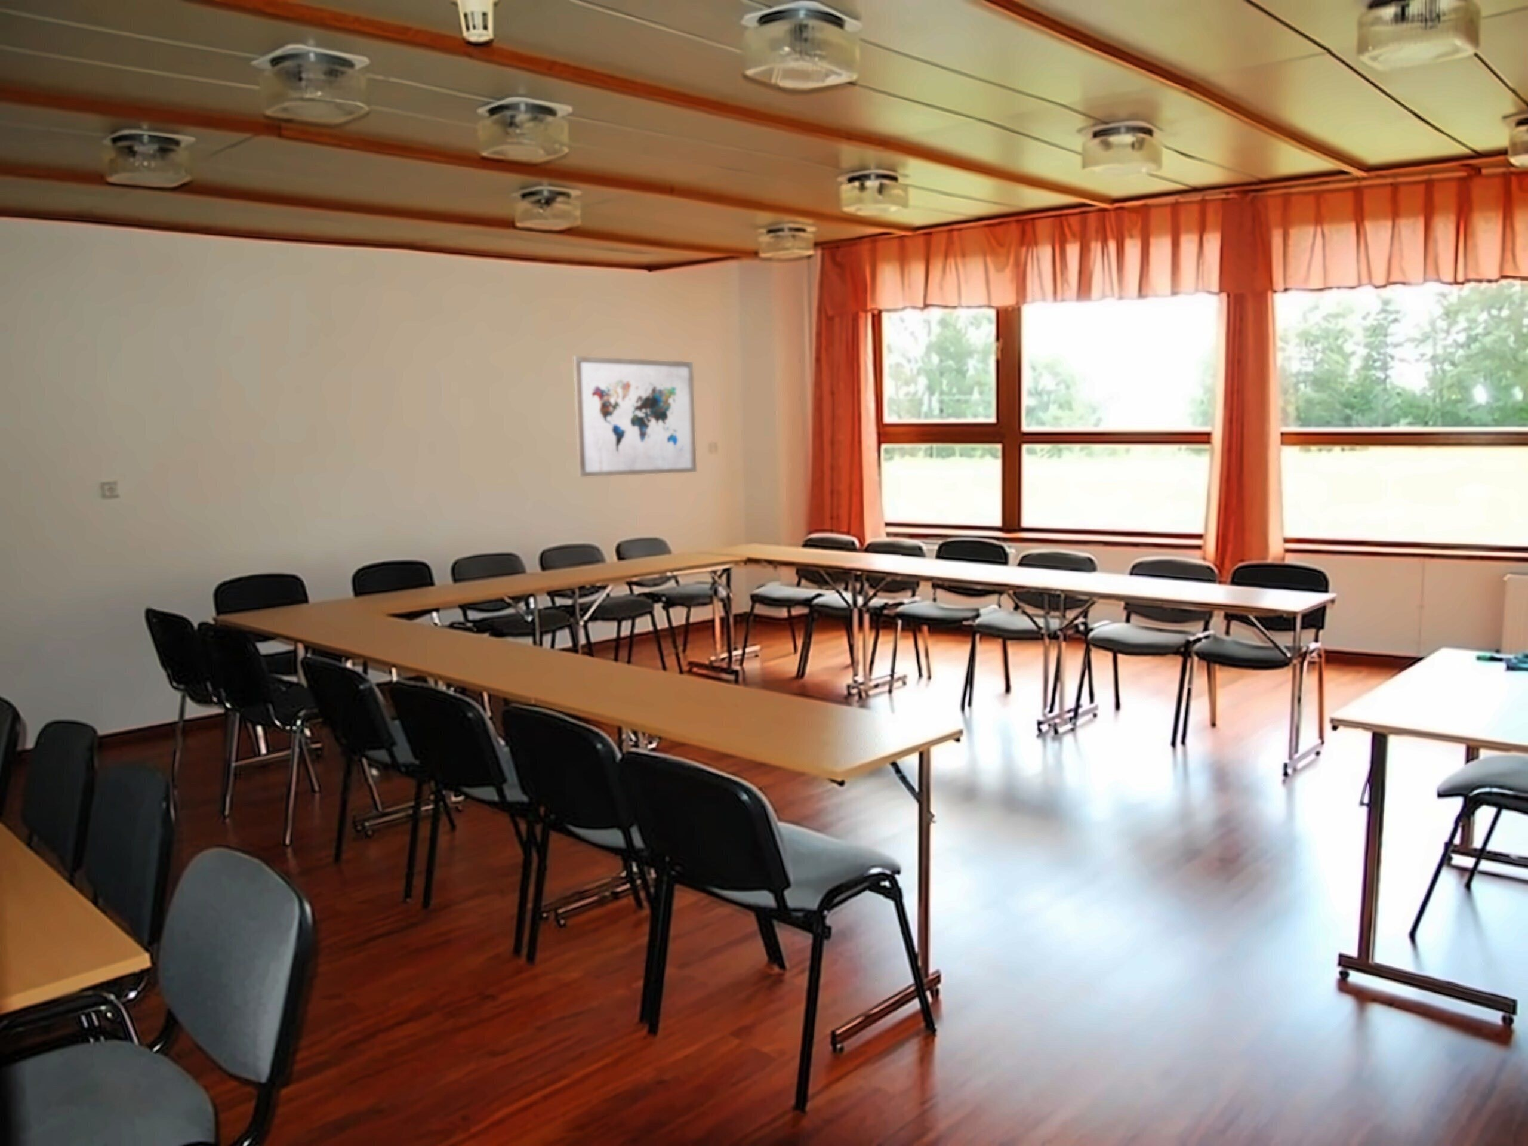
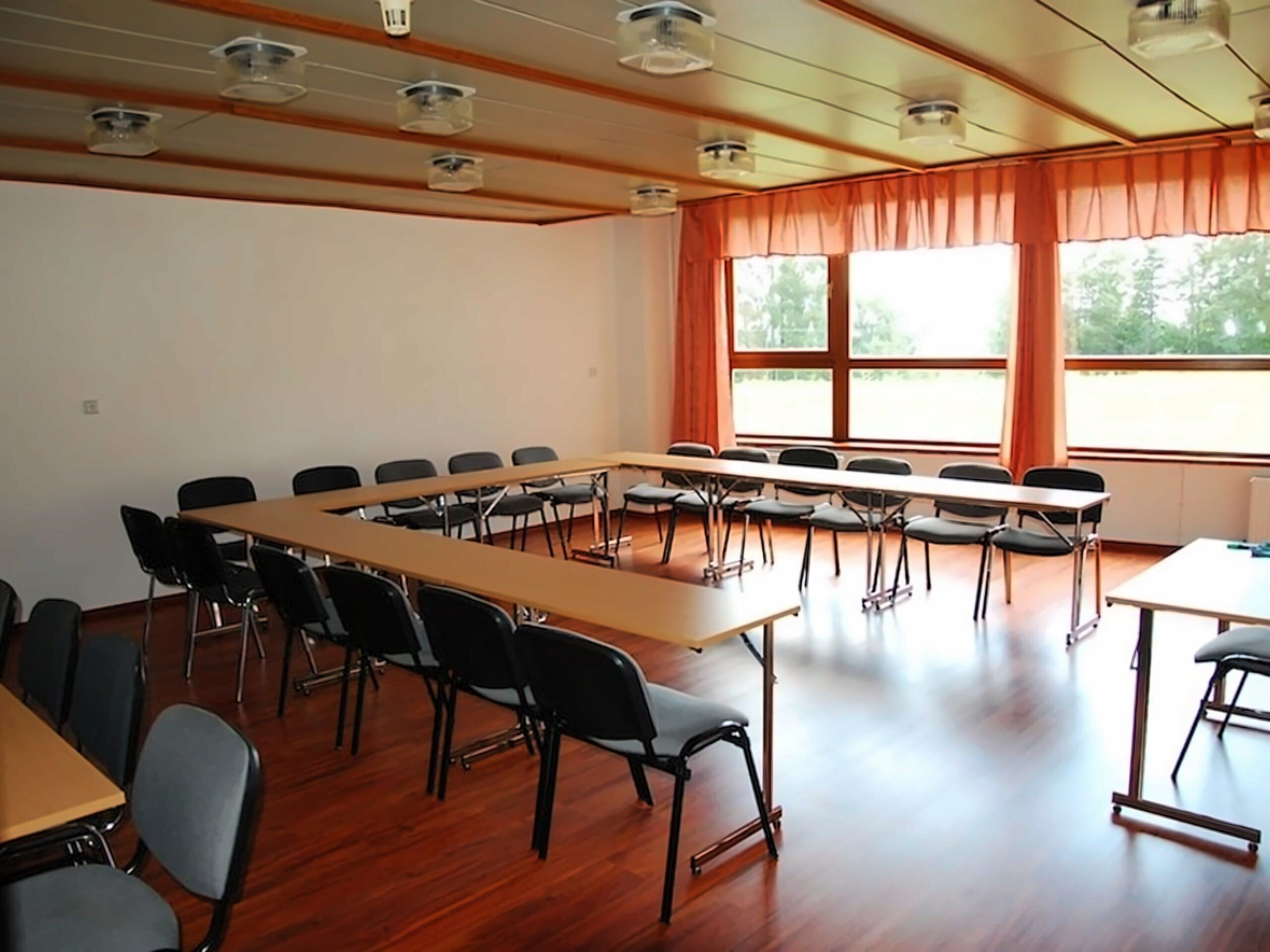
- wall art [573,356,697,478]
